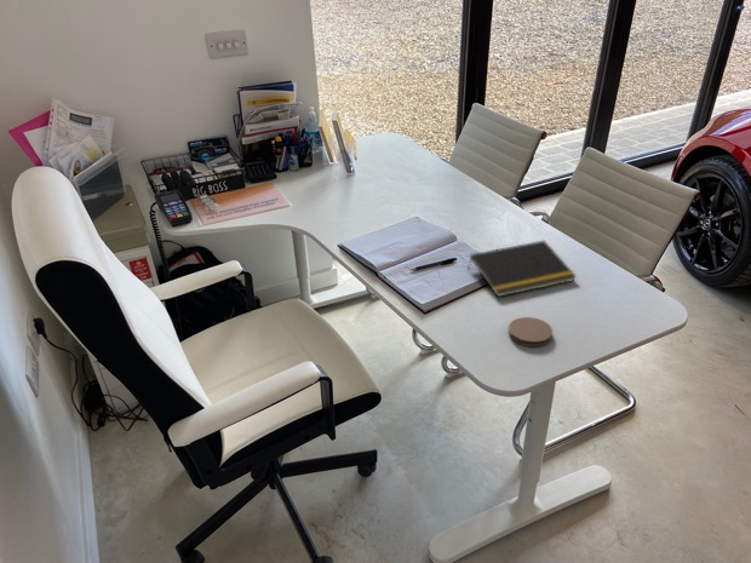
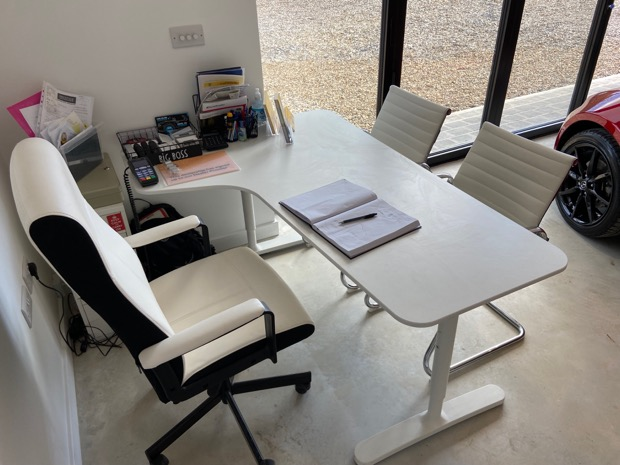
- notepad [468,240,578,298]
- coaster [508,316,554,347]
